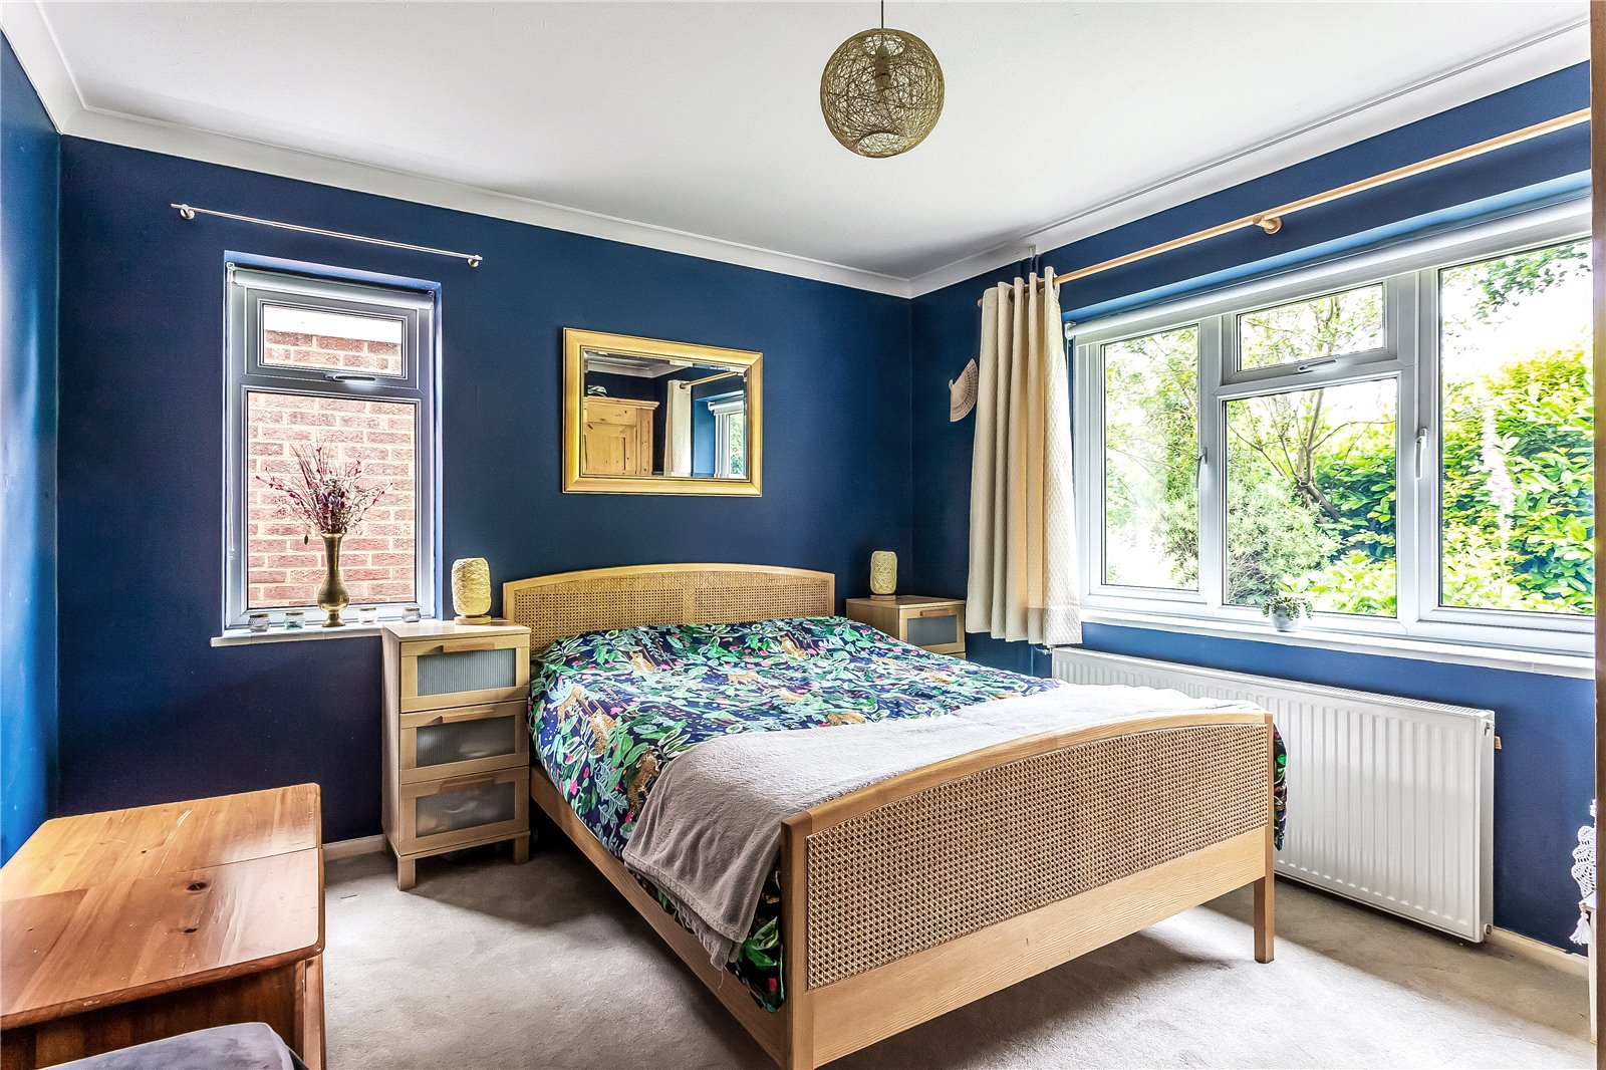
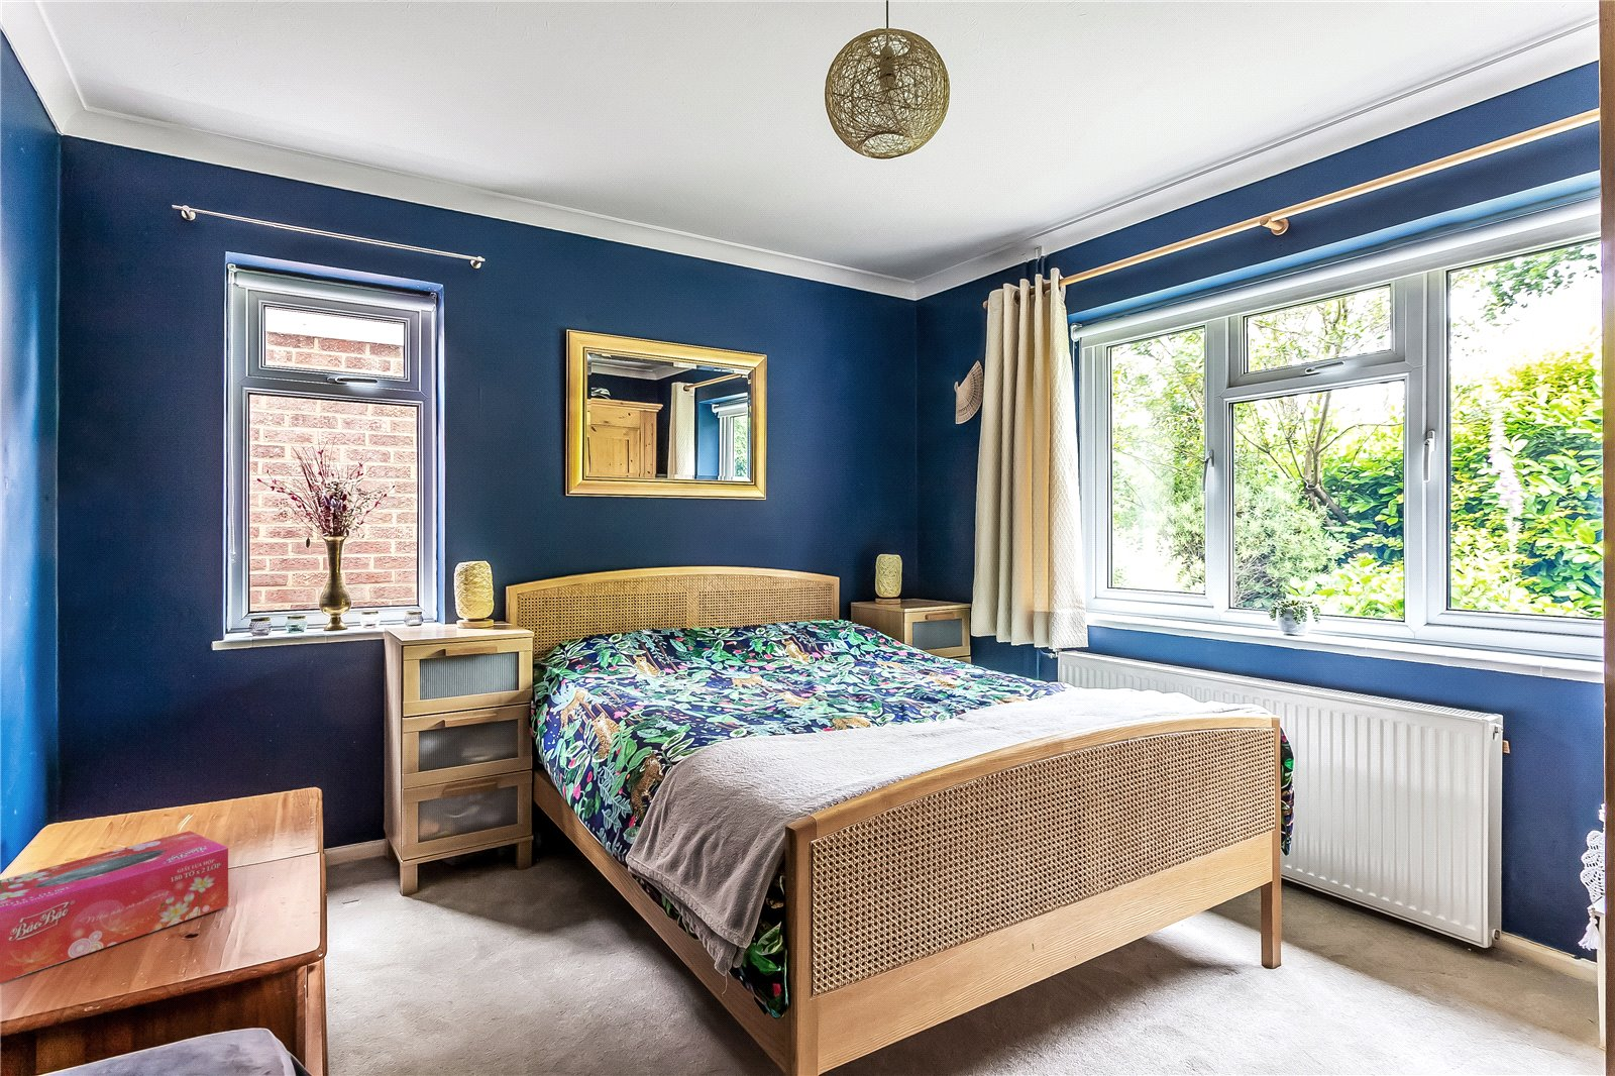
+ tissue box [0,830,229,985]
